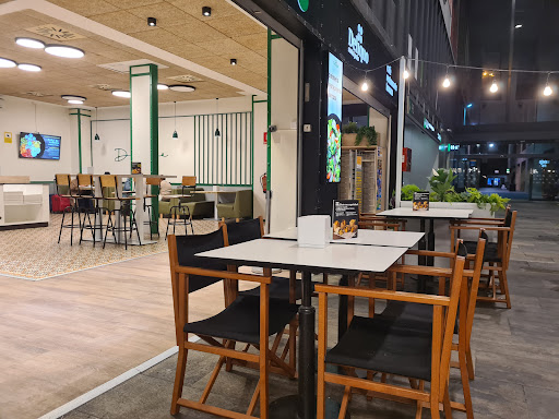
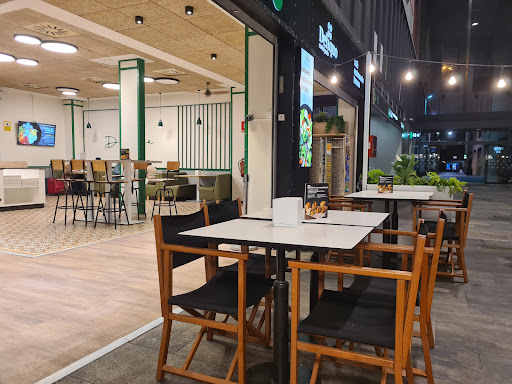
+ electric fan [184,81,231,99]
